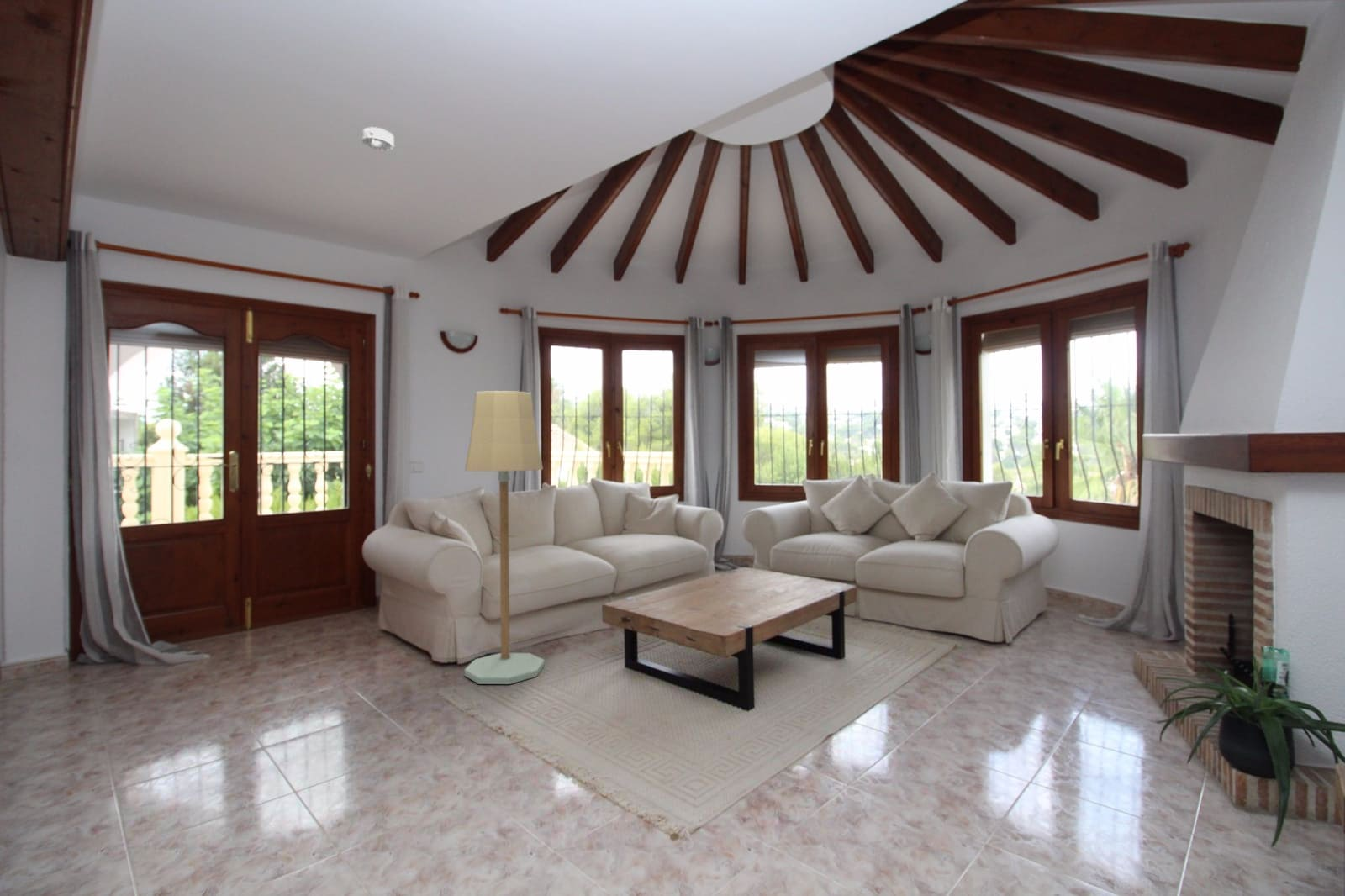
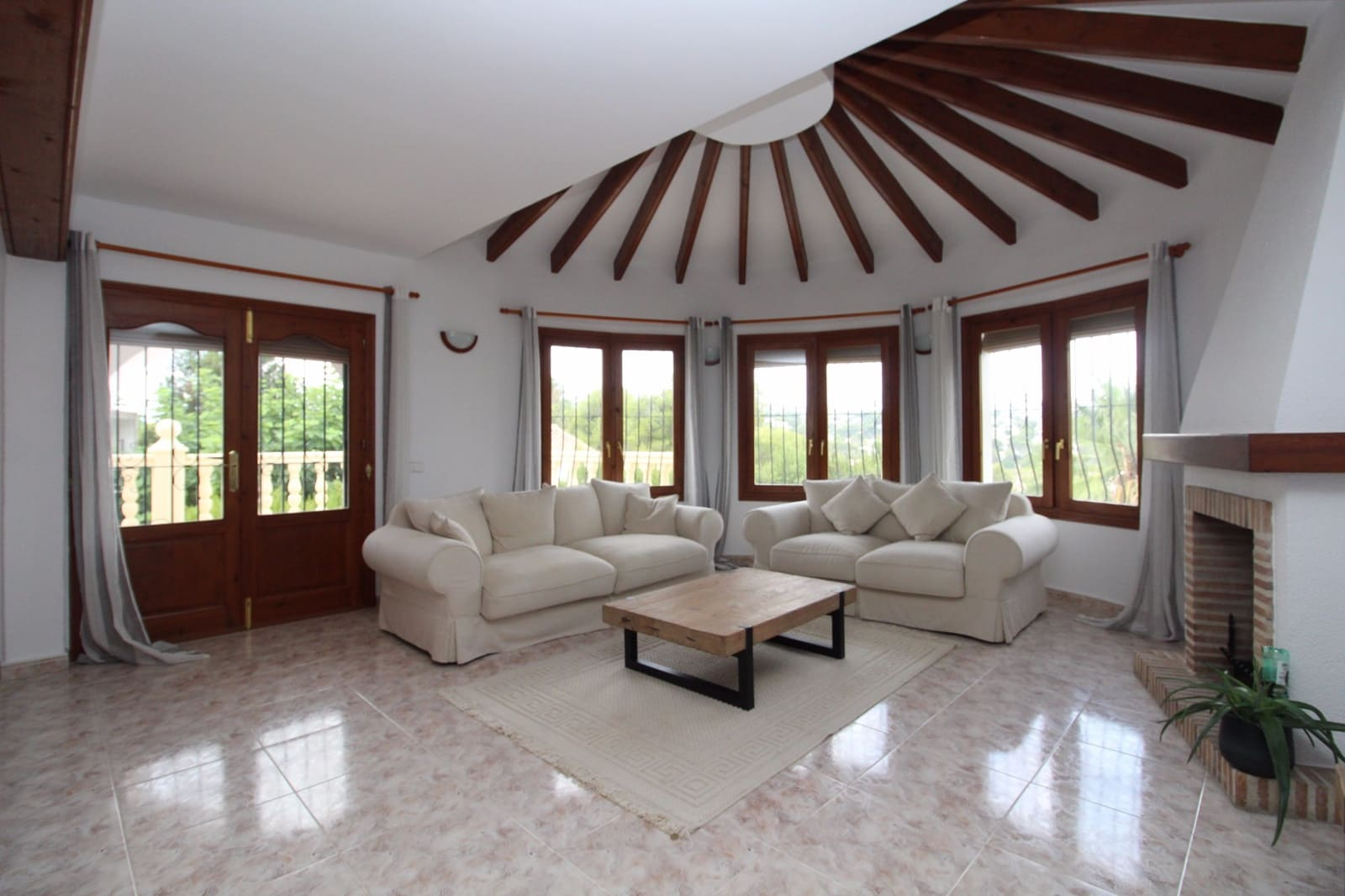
- smoke detector [361,126,395,151]
- floor lamp [464,390,546,685]
